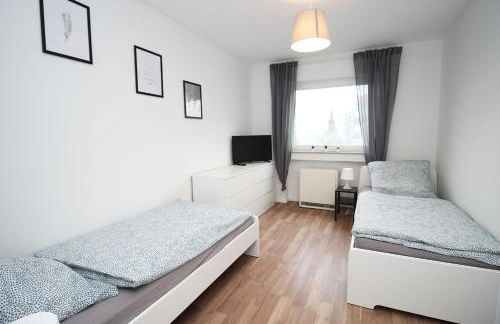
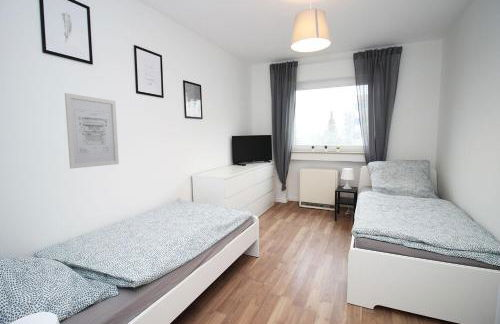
+ wall art [64,92,120,169]
